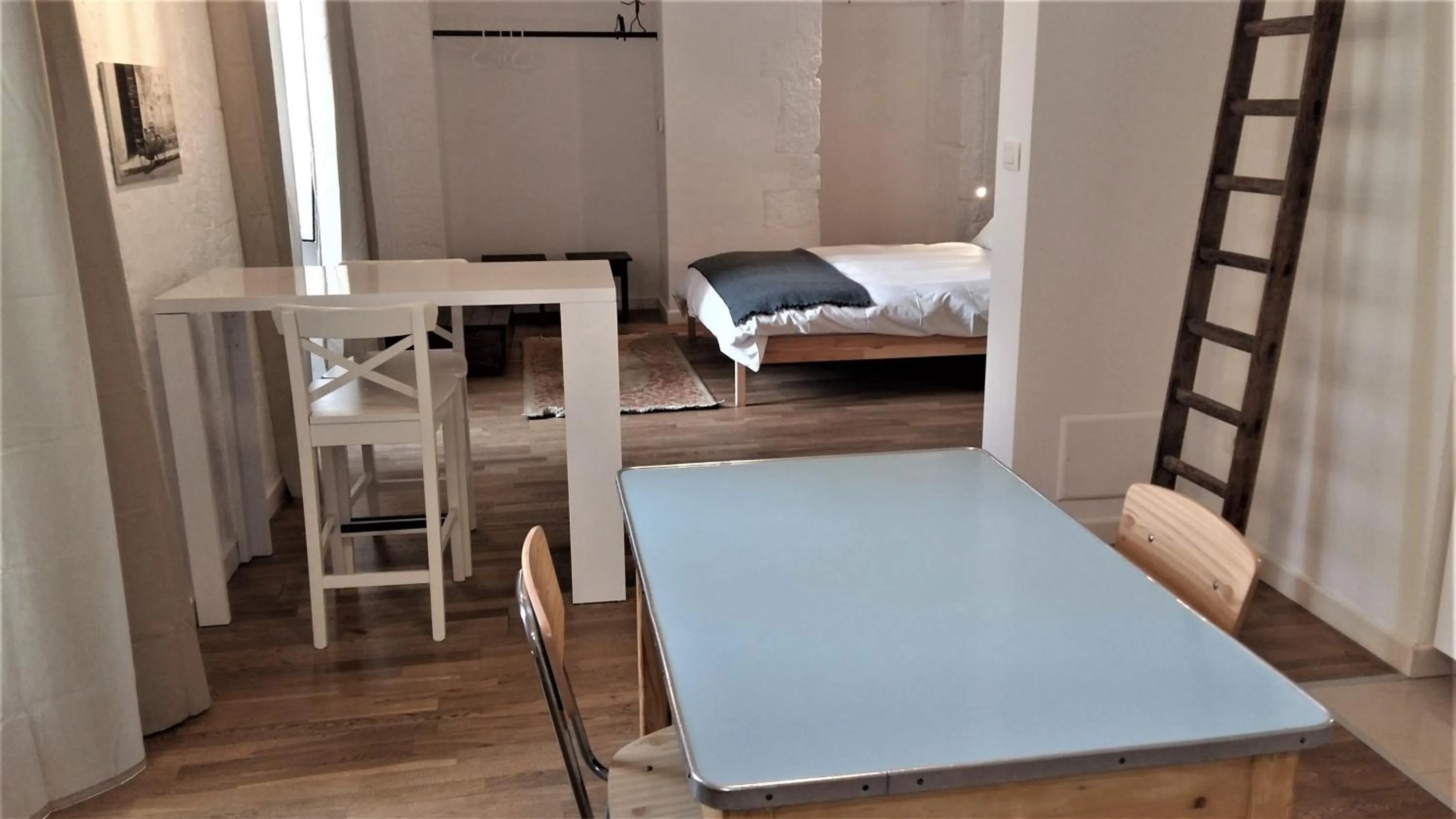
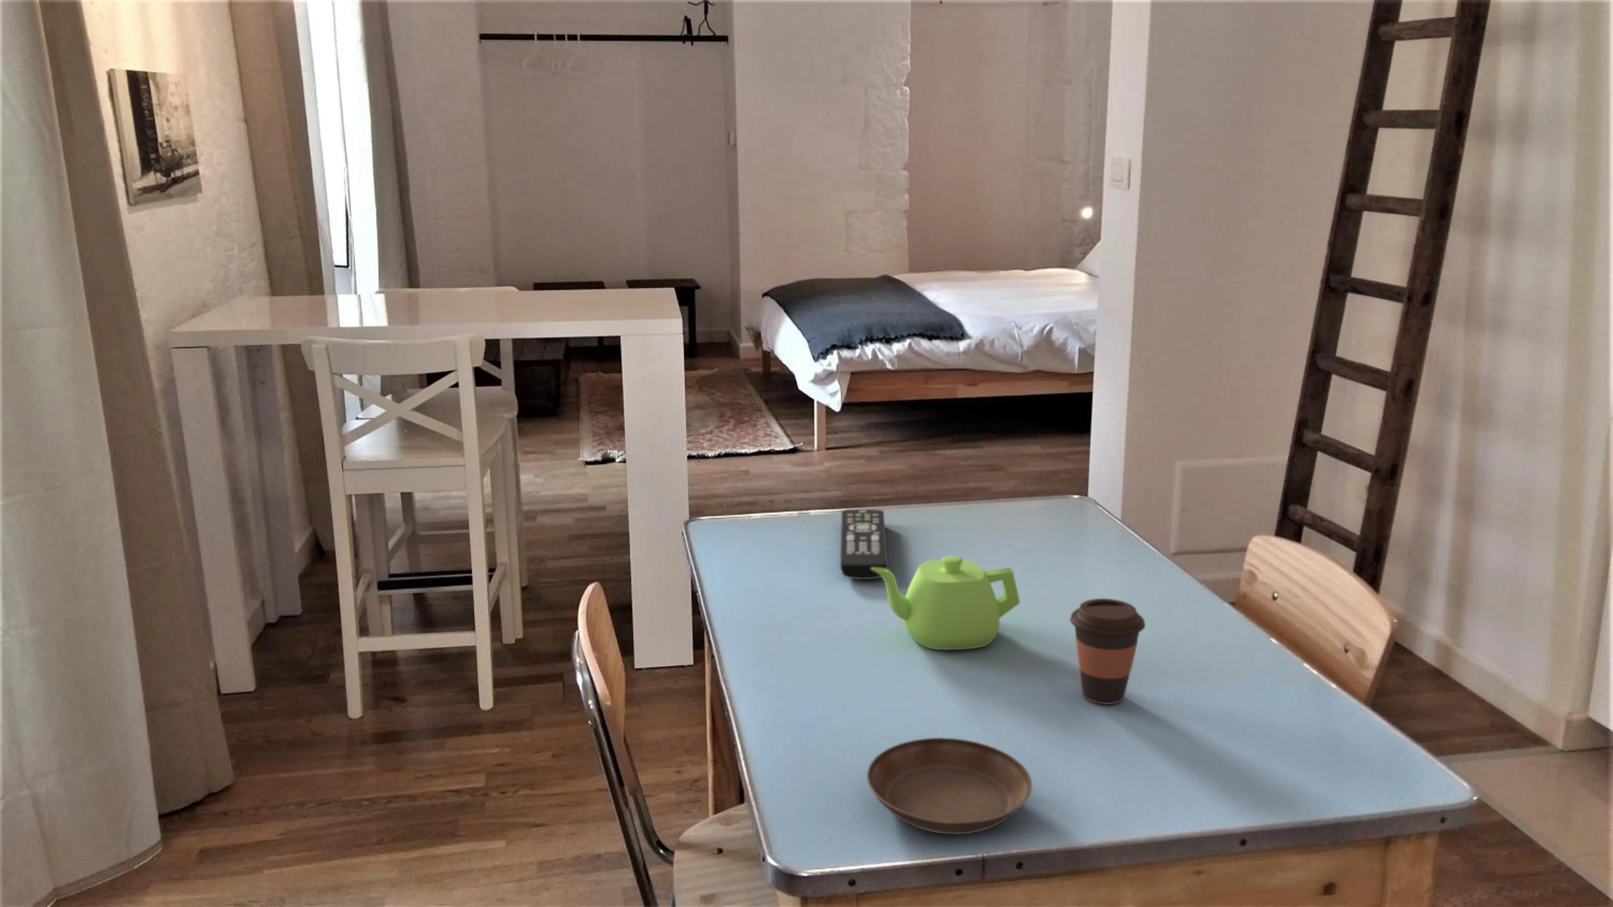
+ remote control [840,508,888,580]
+ teapot [871,555,1020,650]
+ coffee cup [1069,598,1145,705]
+ saucer [866,738,1032,834]
